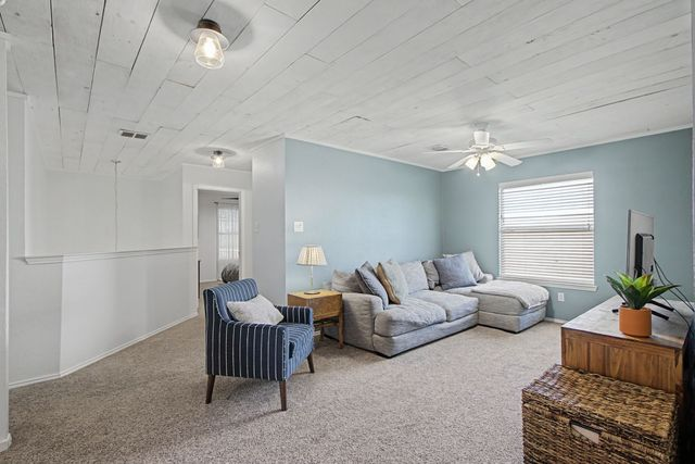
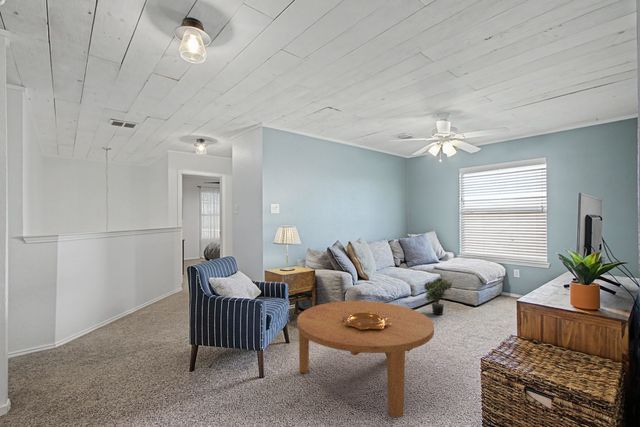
+ potted plant [423,276,454,316]
+ coffee table [296,300,435,419]
+ decorative bowl [341,313,391,330]
